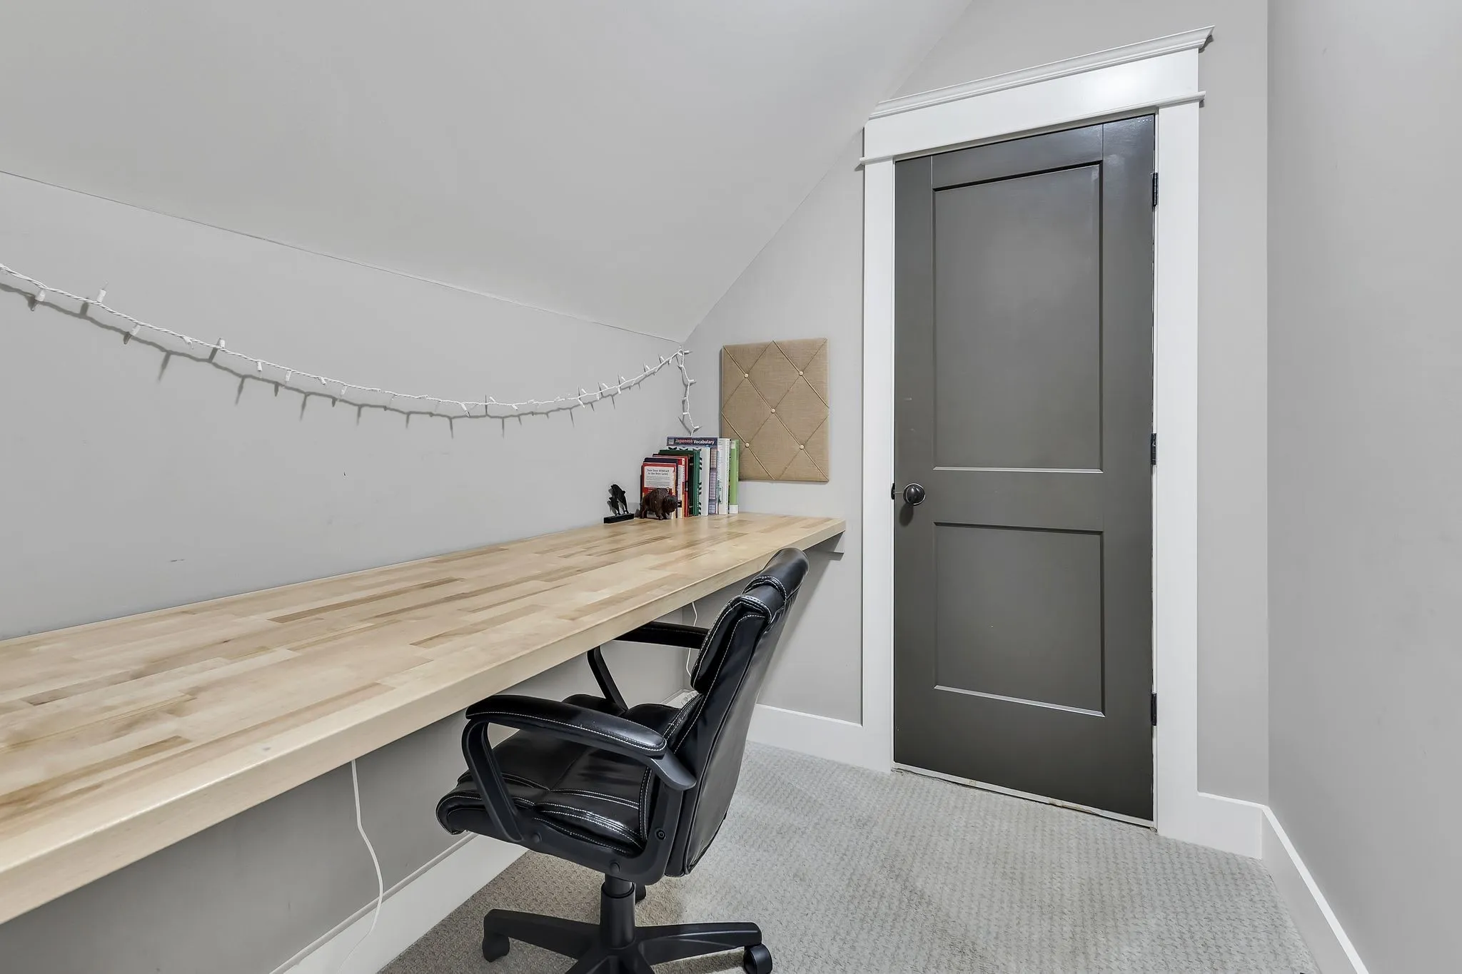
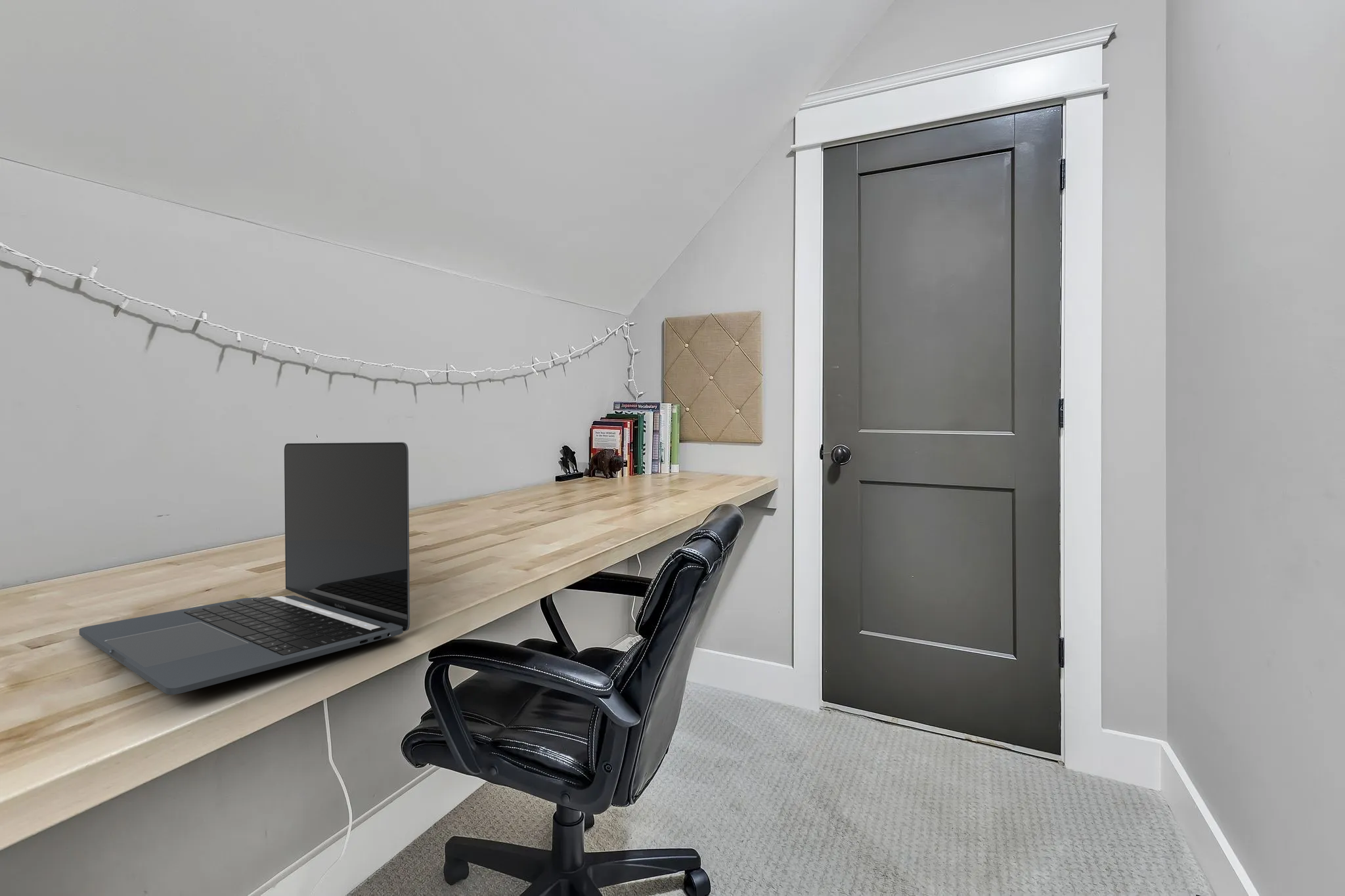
+ laptop [79,442,410,695]
